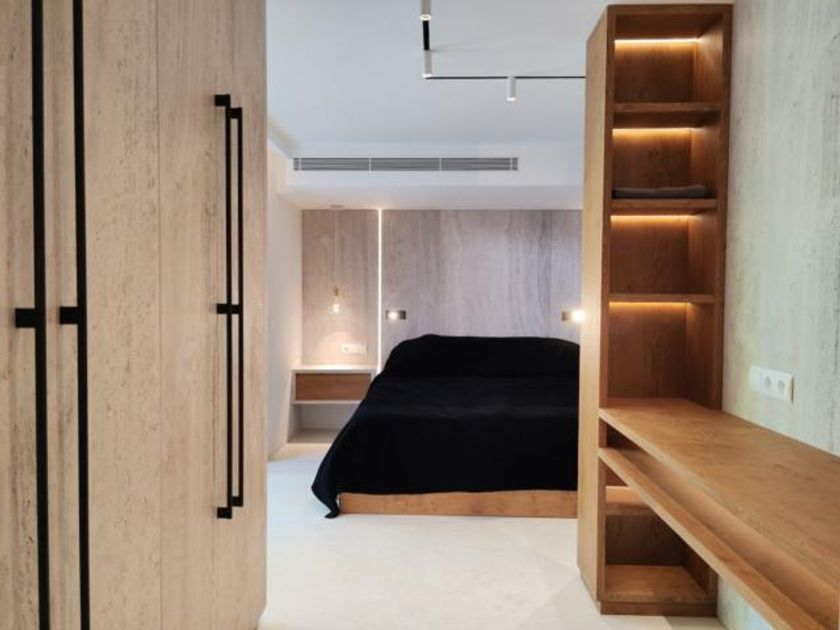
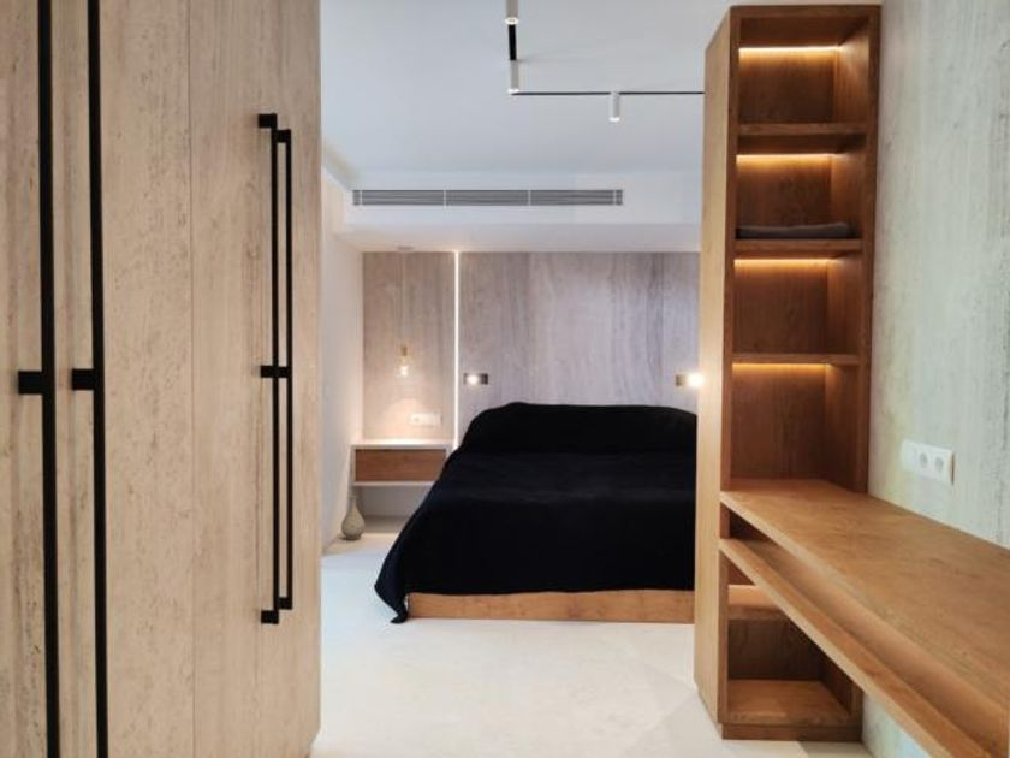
+ vase [340,495,367,541]
